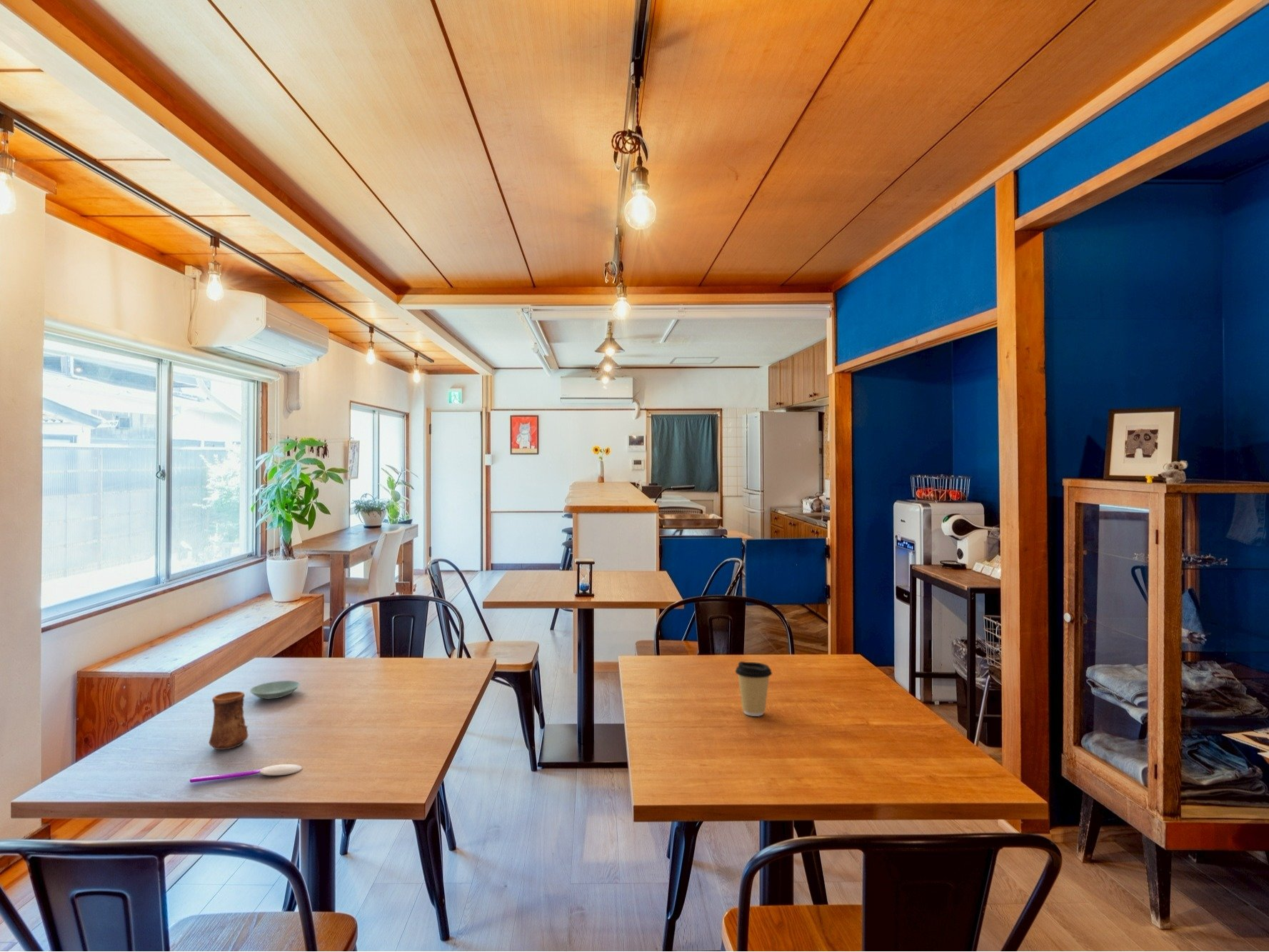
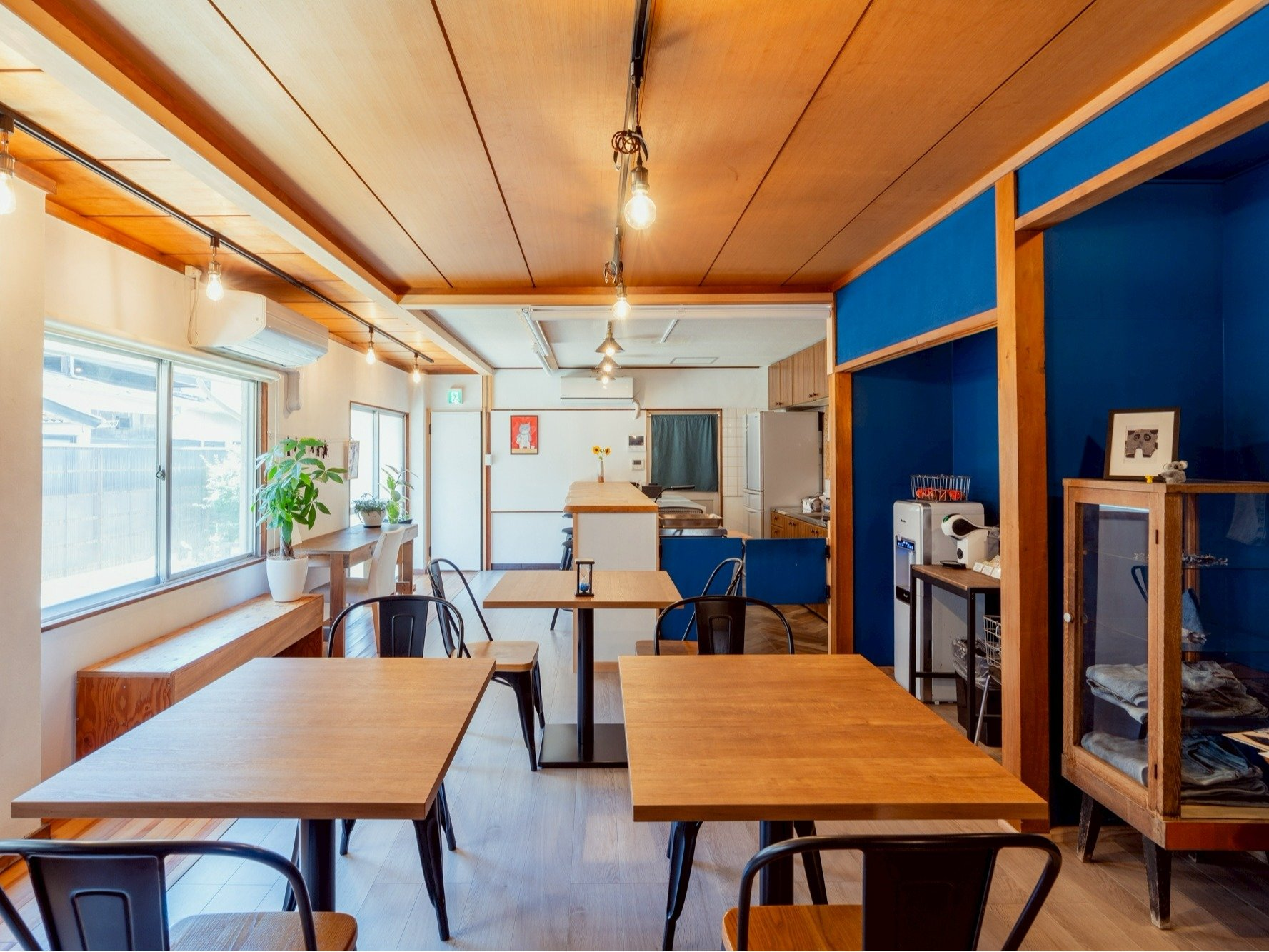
- saucer [249,680,301,700]
- spoon [189,763,304,783]
- coffee cup [735,661,773,717]
- cup [209,691,249,751]
